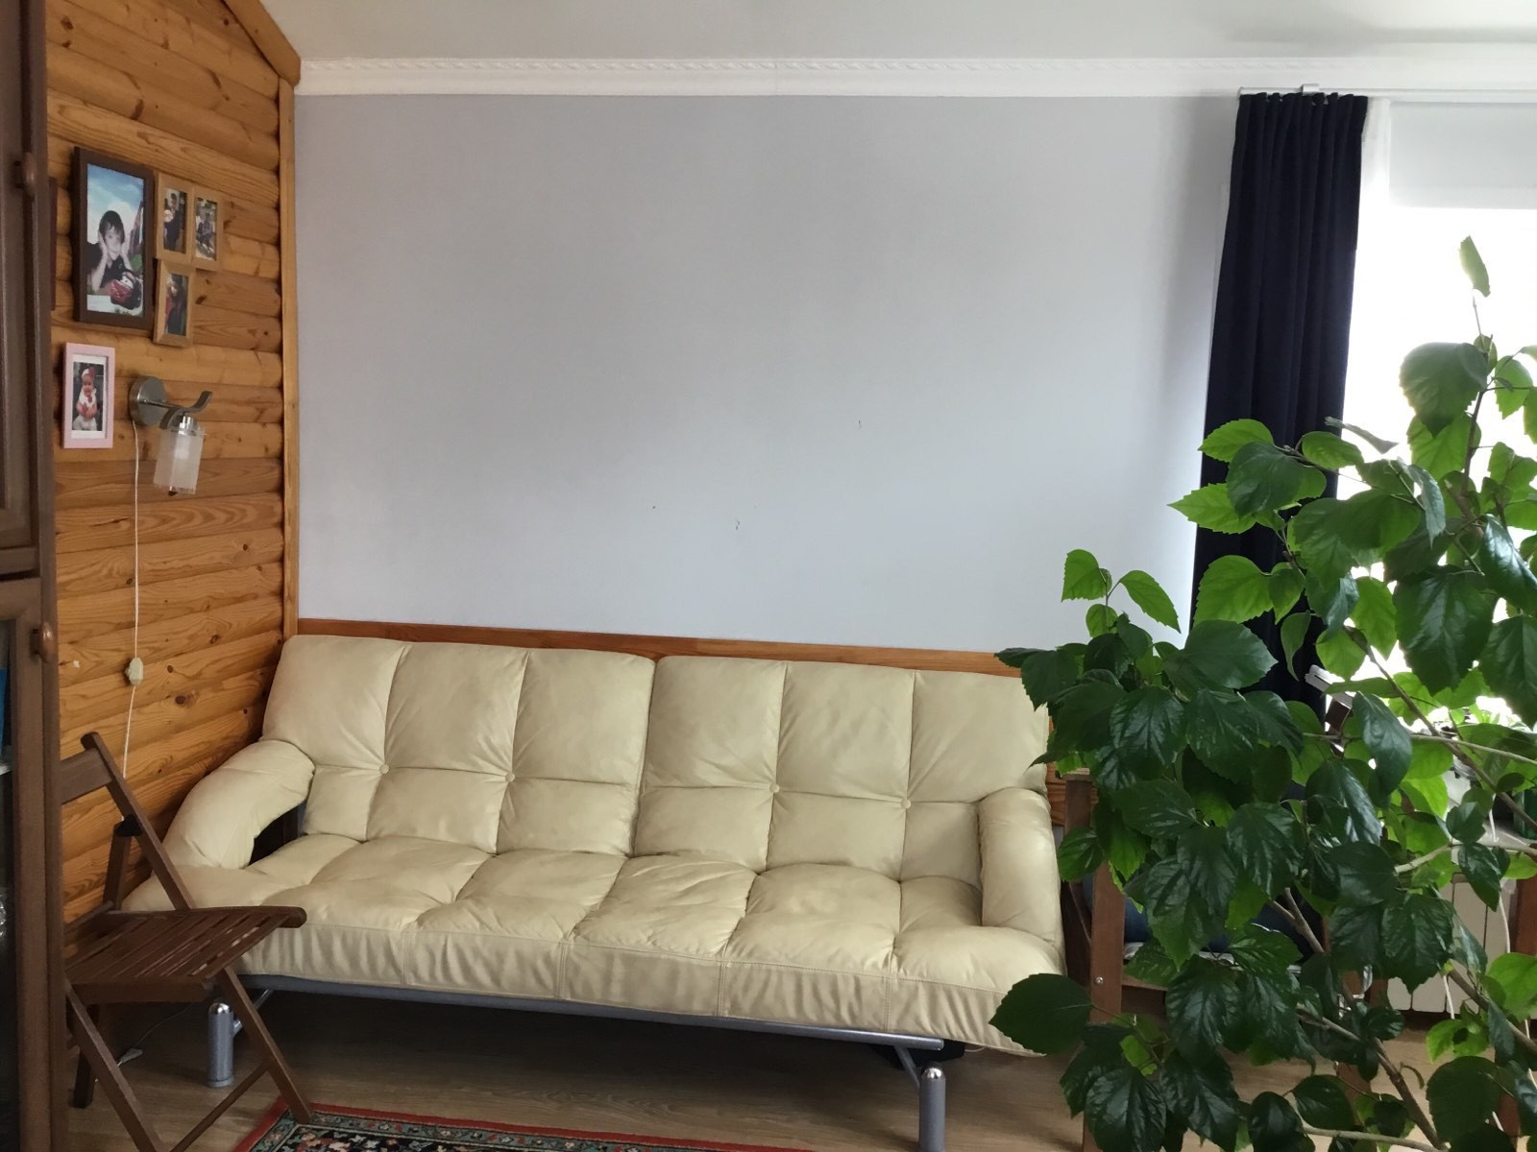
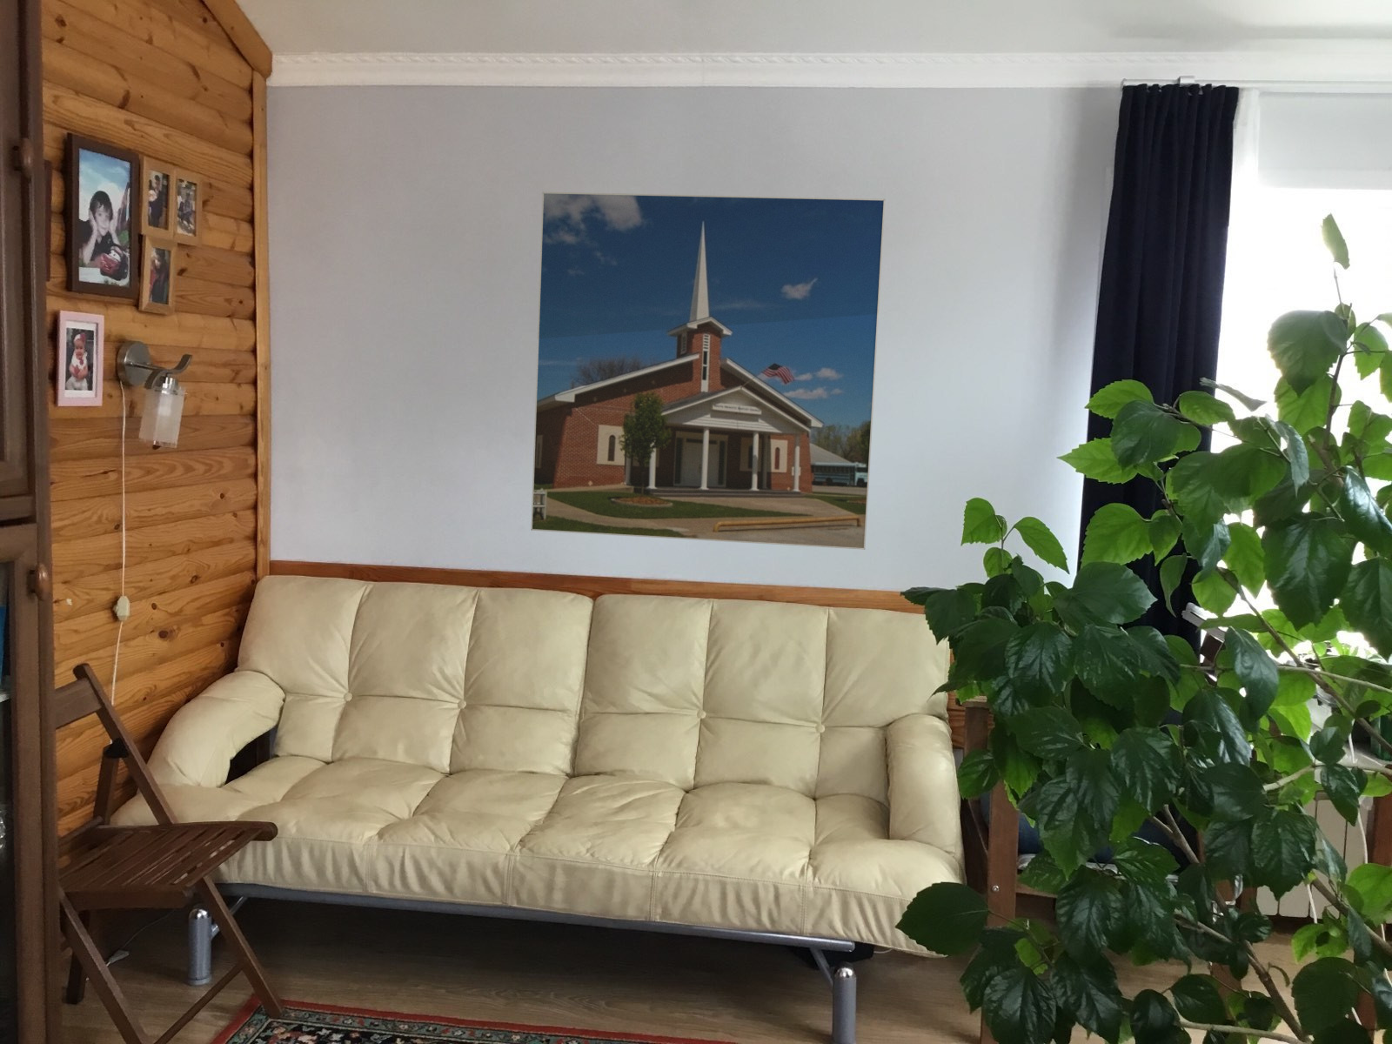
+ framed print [529,192,886,551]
